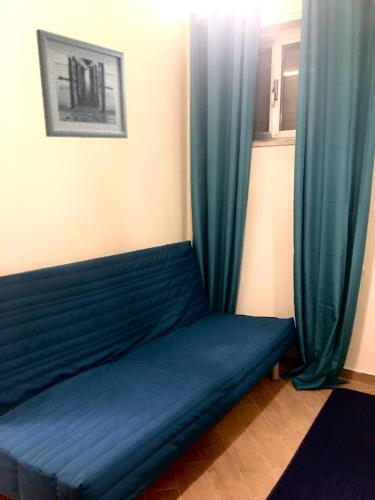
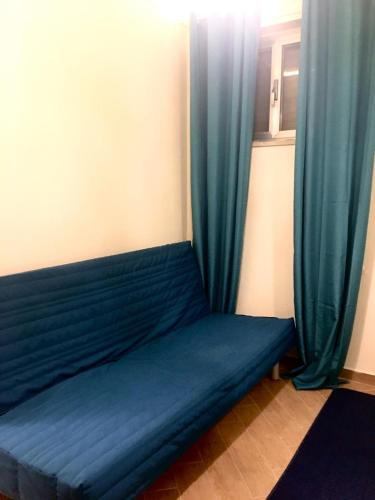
- wall art [35,28,129,139]
